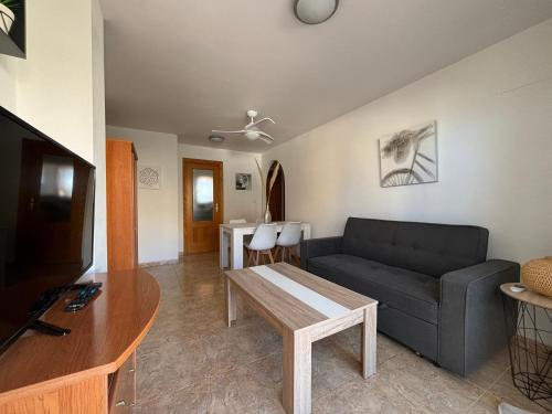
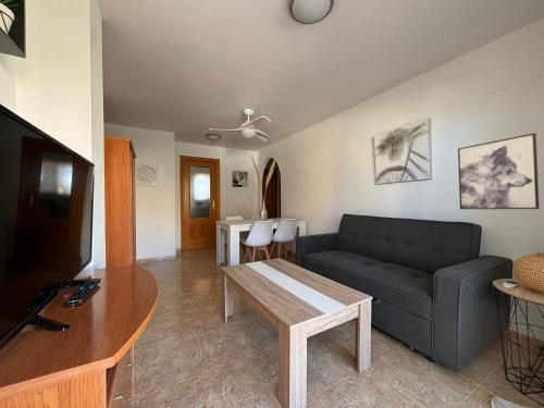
+ wall art [457,132,541,210]
